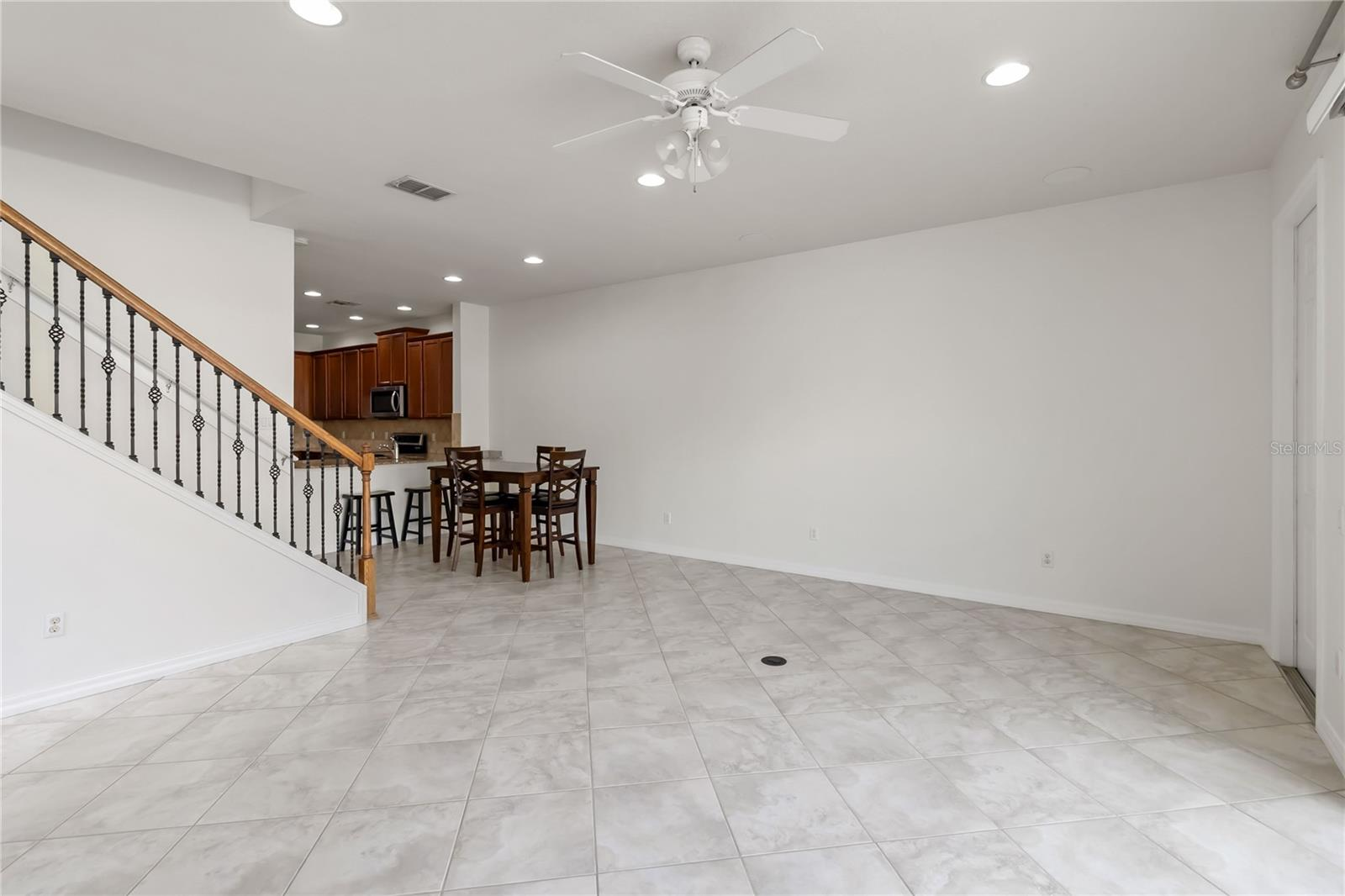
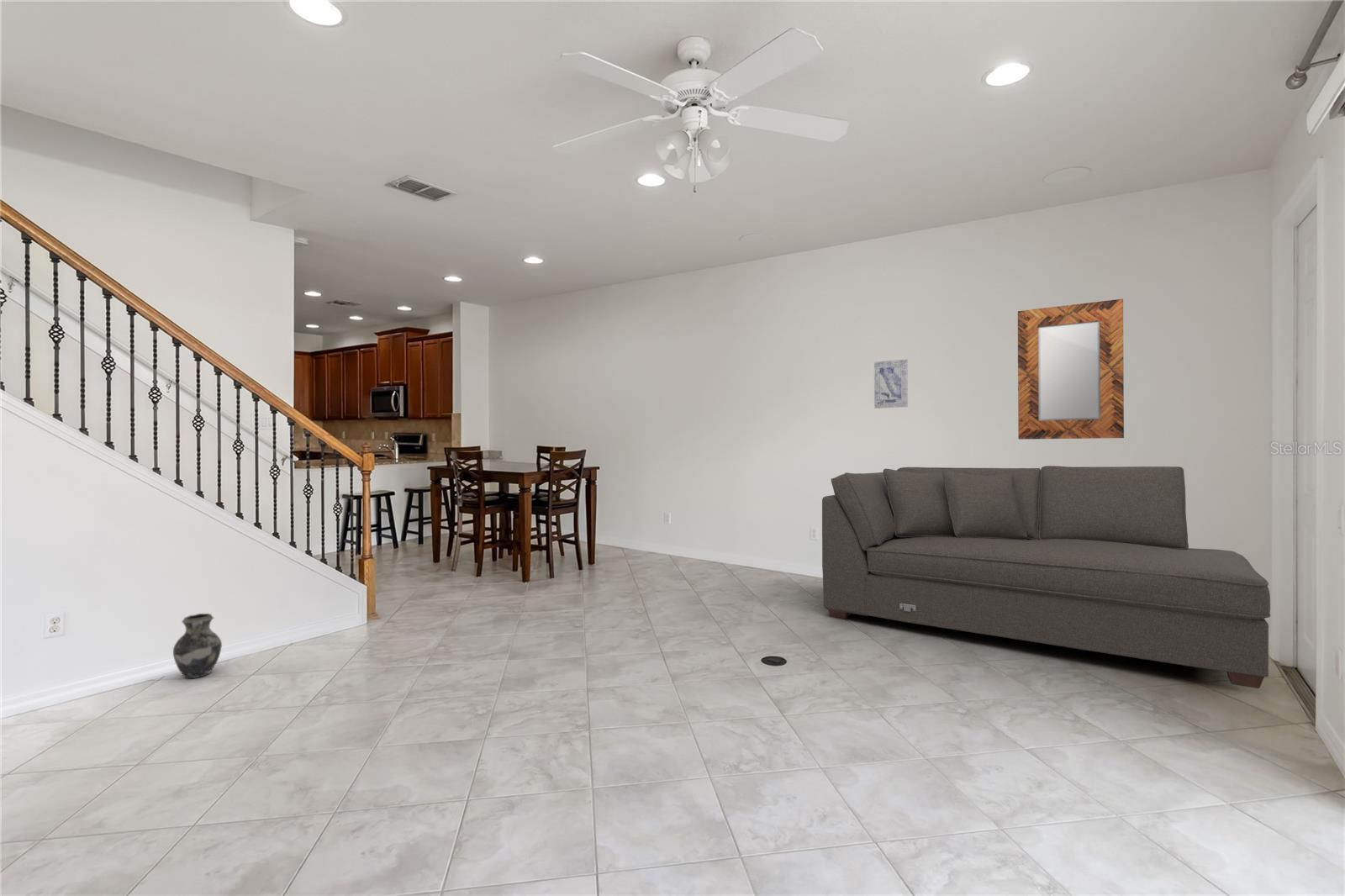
+ ceramic jug [172,613,223,679]
+ home mirror [1017,298,1125,440]
+ wall art [873,358,909,409]
+ sofa [821,465,1271,689]
